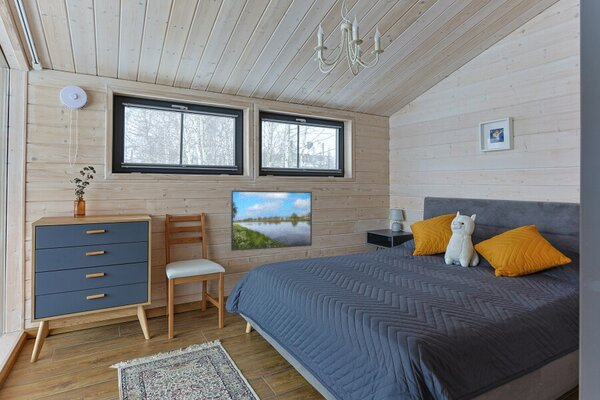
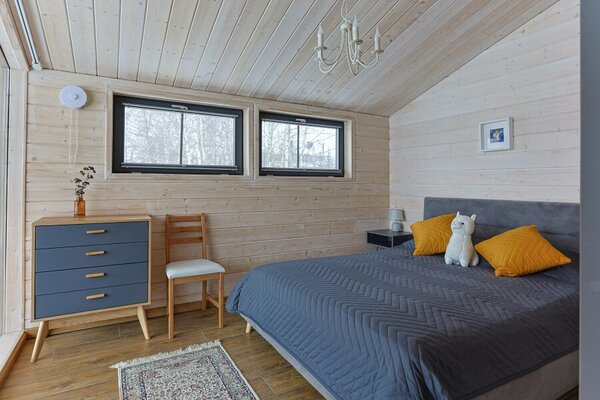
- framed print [230,189,313,252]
